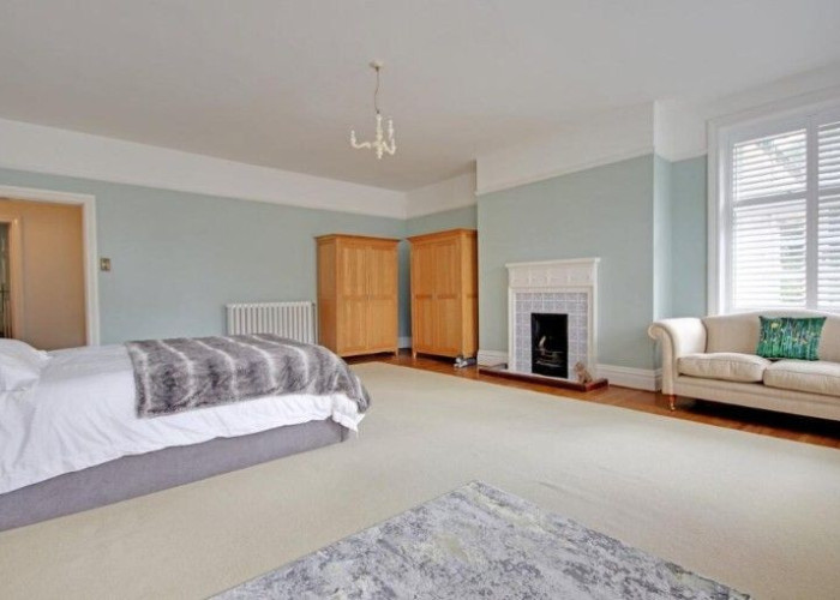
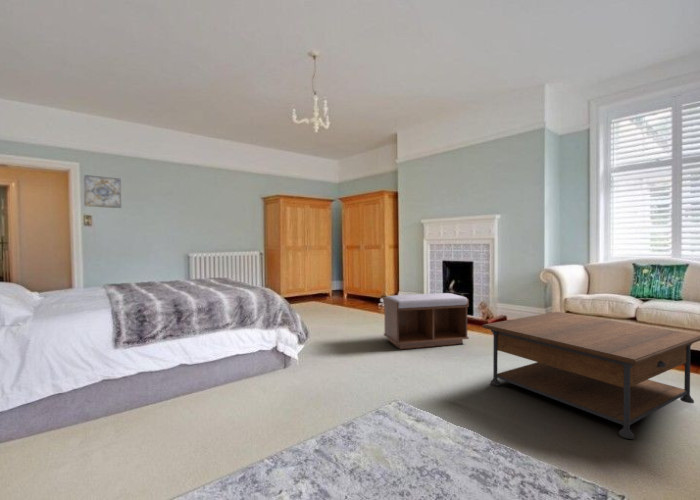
+ wall art [83,174,122,209]
+ bench [382,292,470,350]
+ coffee table [481,311,700,440]
